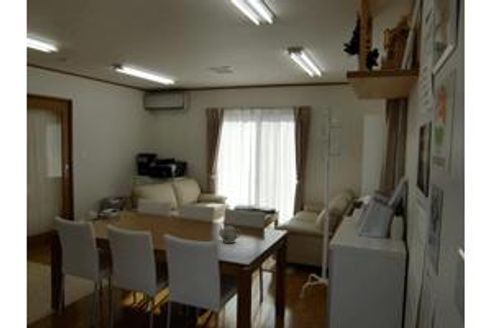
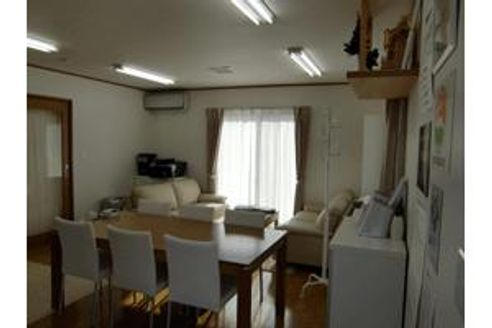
- teapot [218,224,242,244]
